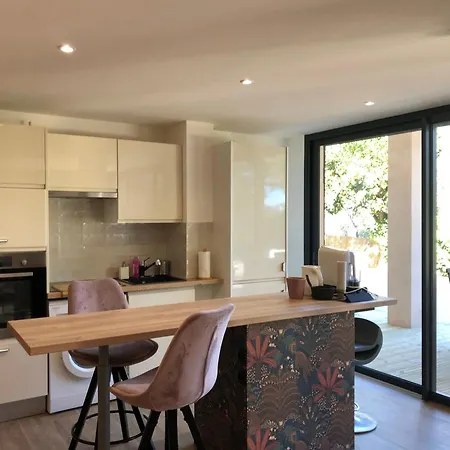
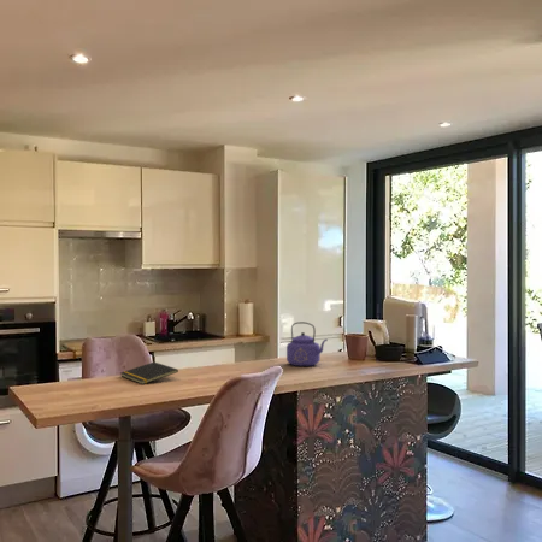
+ kettle [285,320,329,367]
+ notepad [119,361,179,385]
